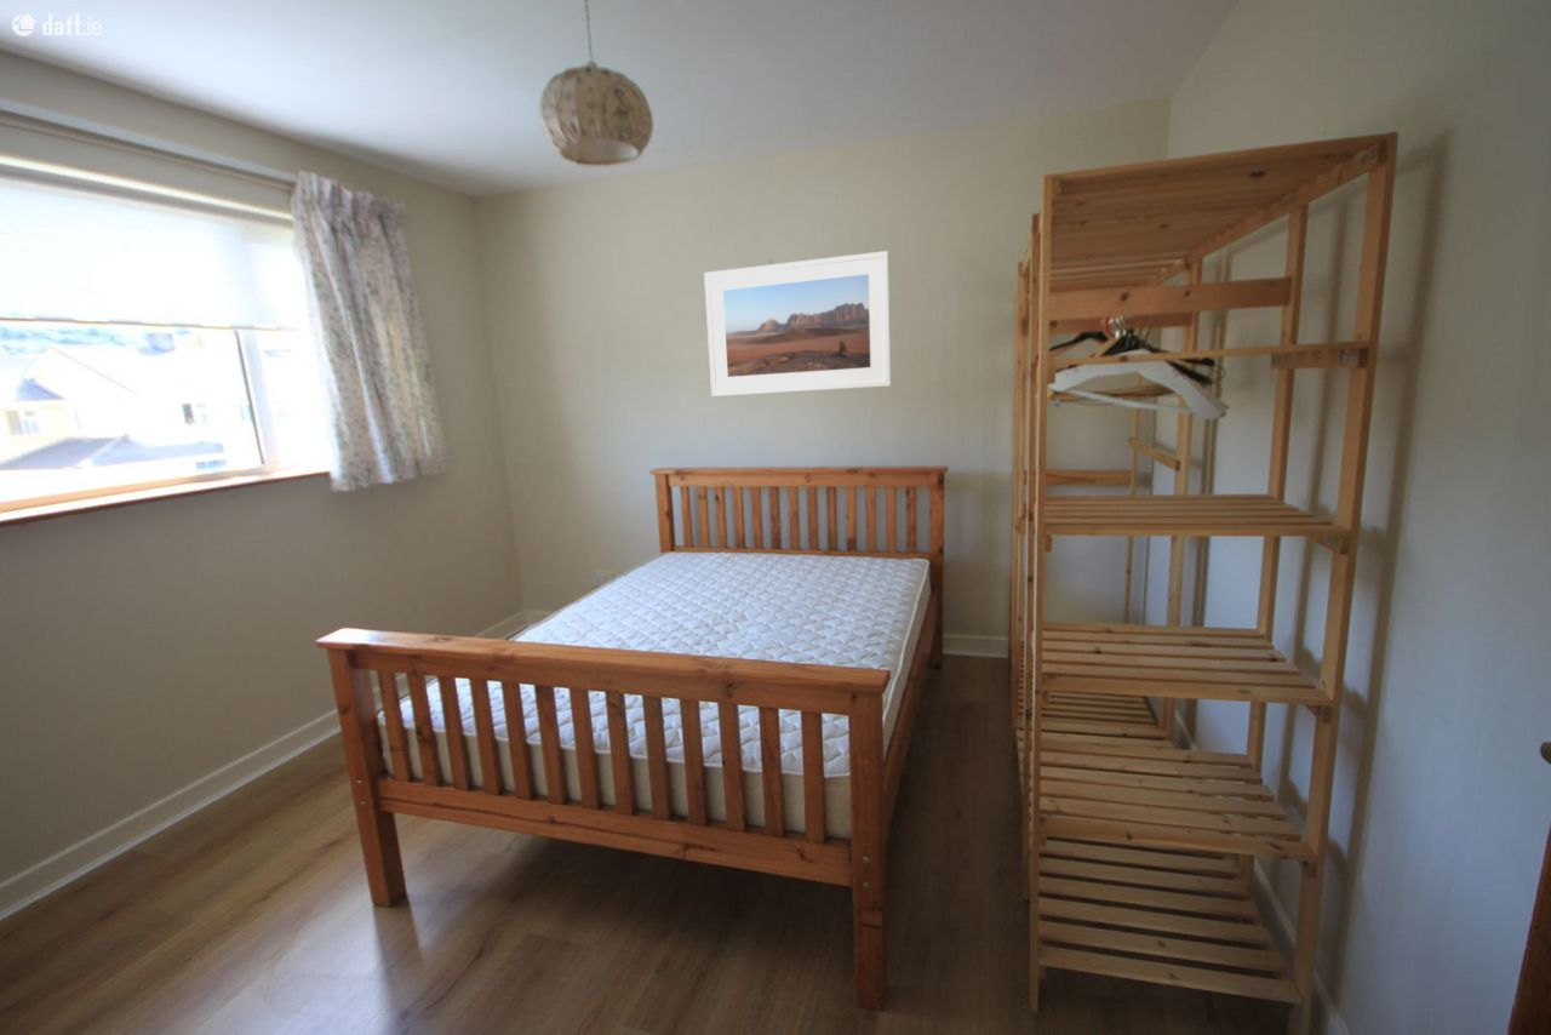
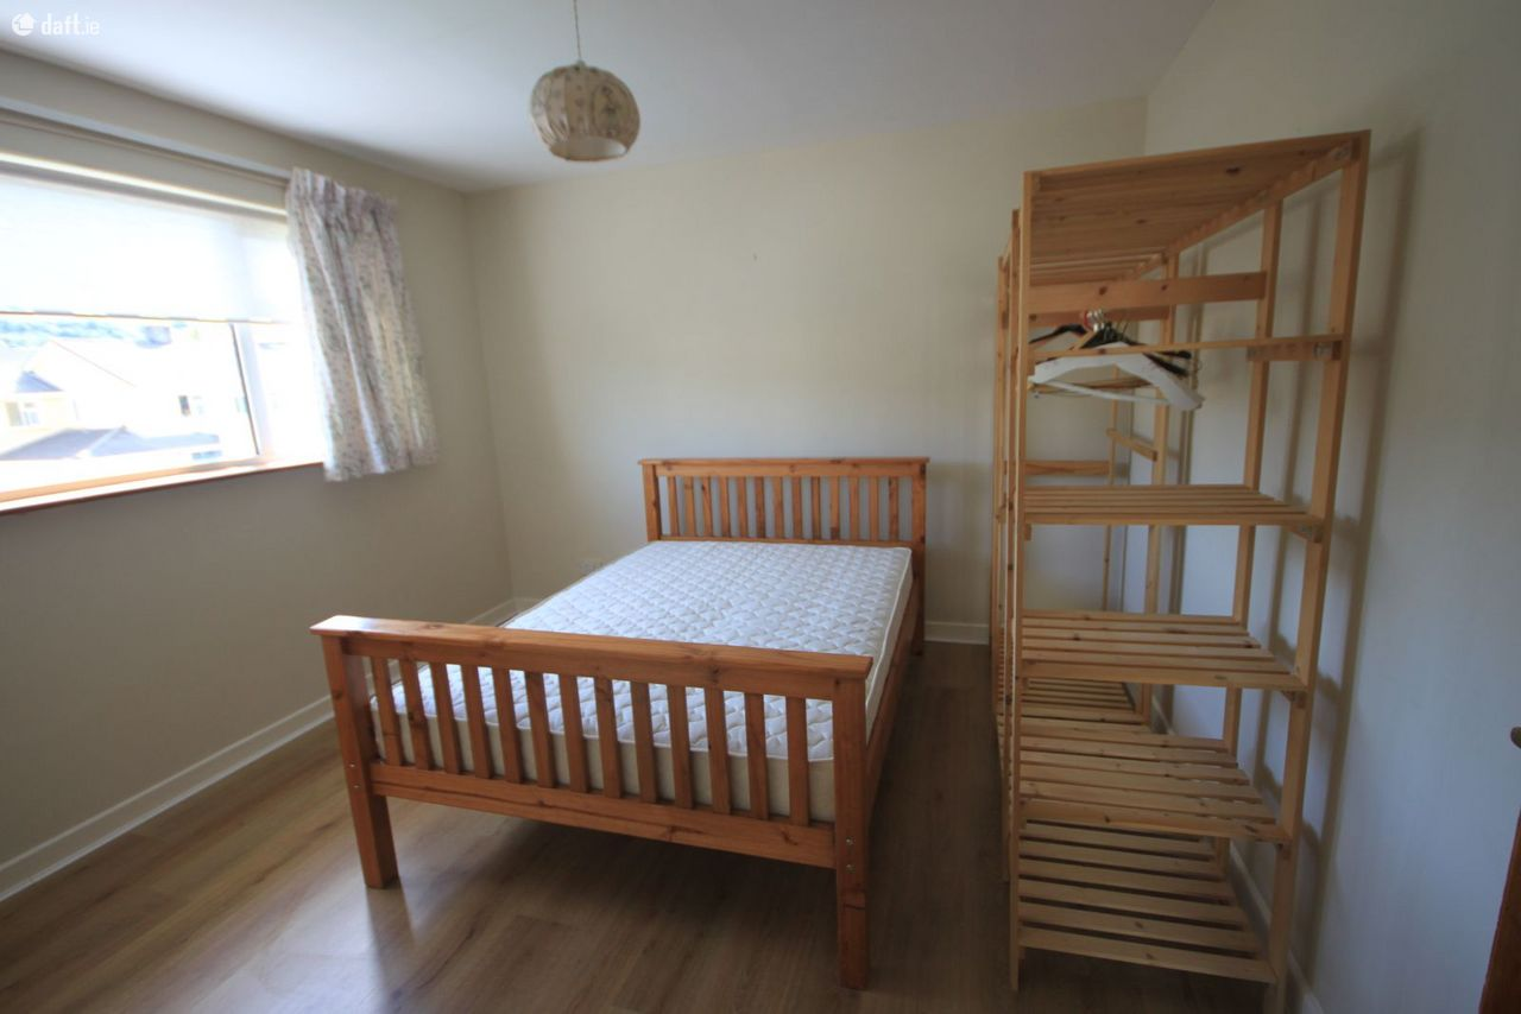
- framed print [703,250,892,398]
